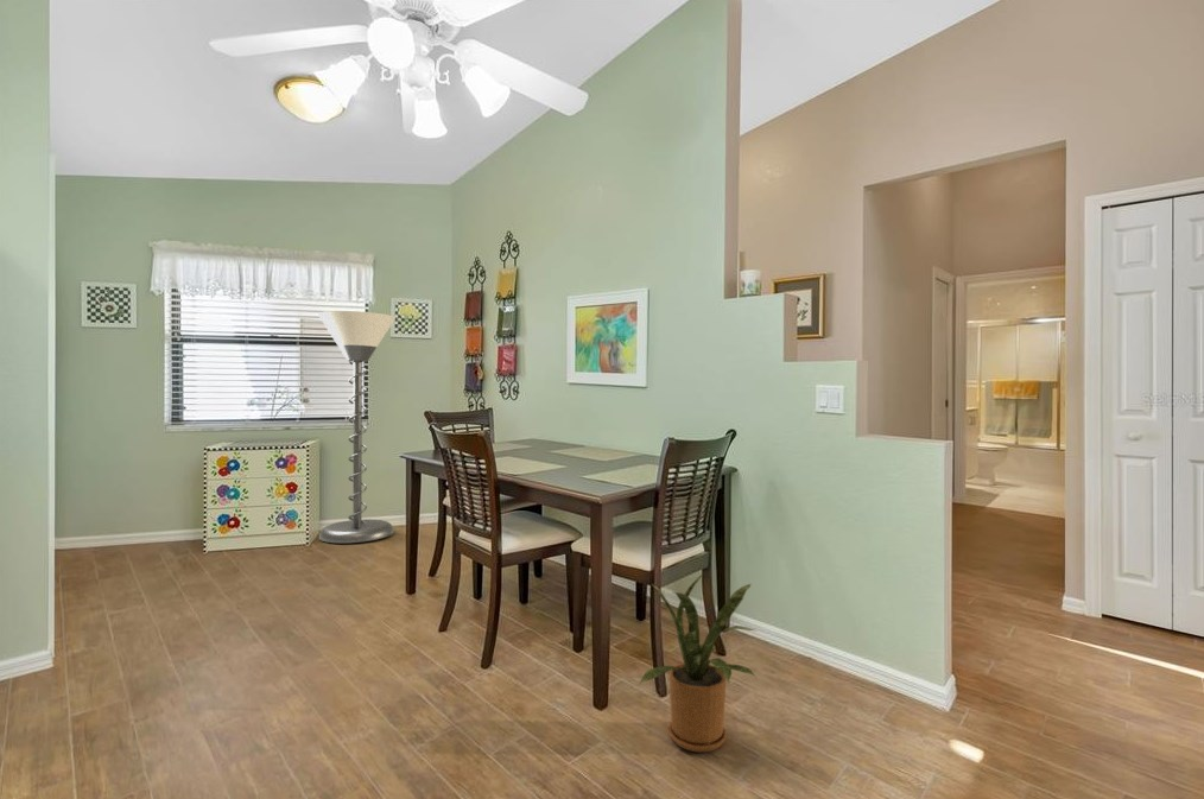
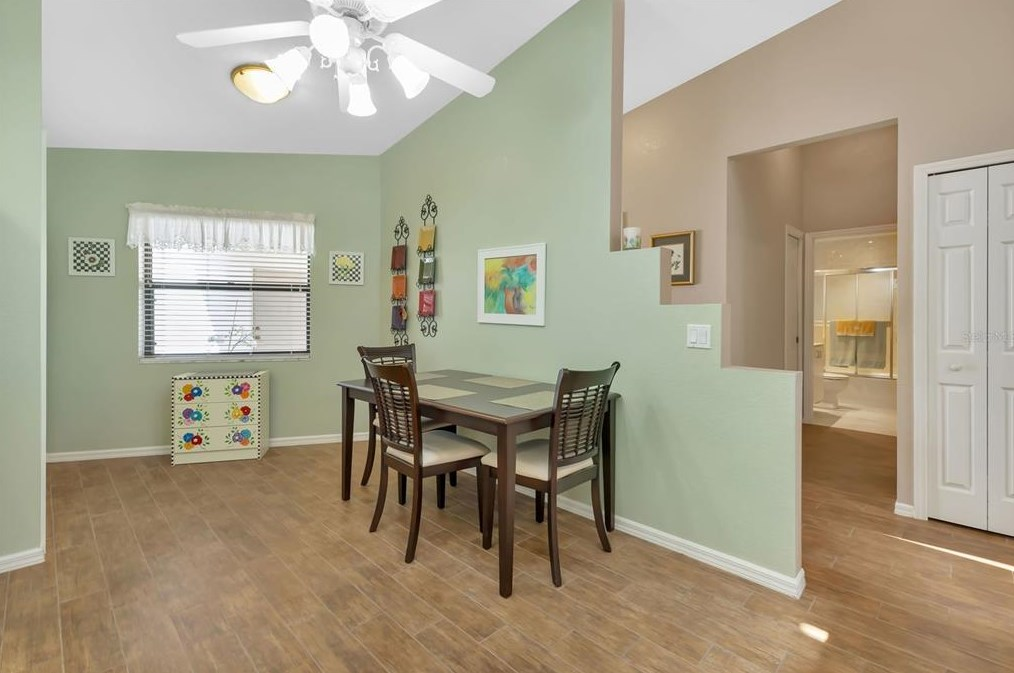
- floor lamp [317,310,397,544]
- house plant [638,571,759,754]
